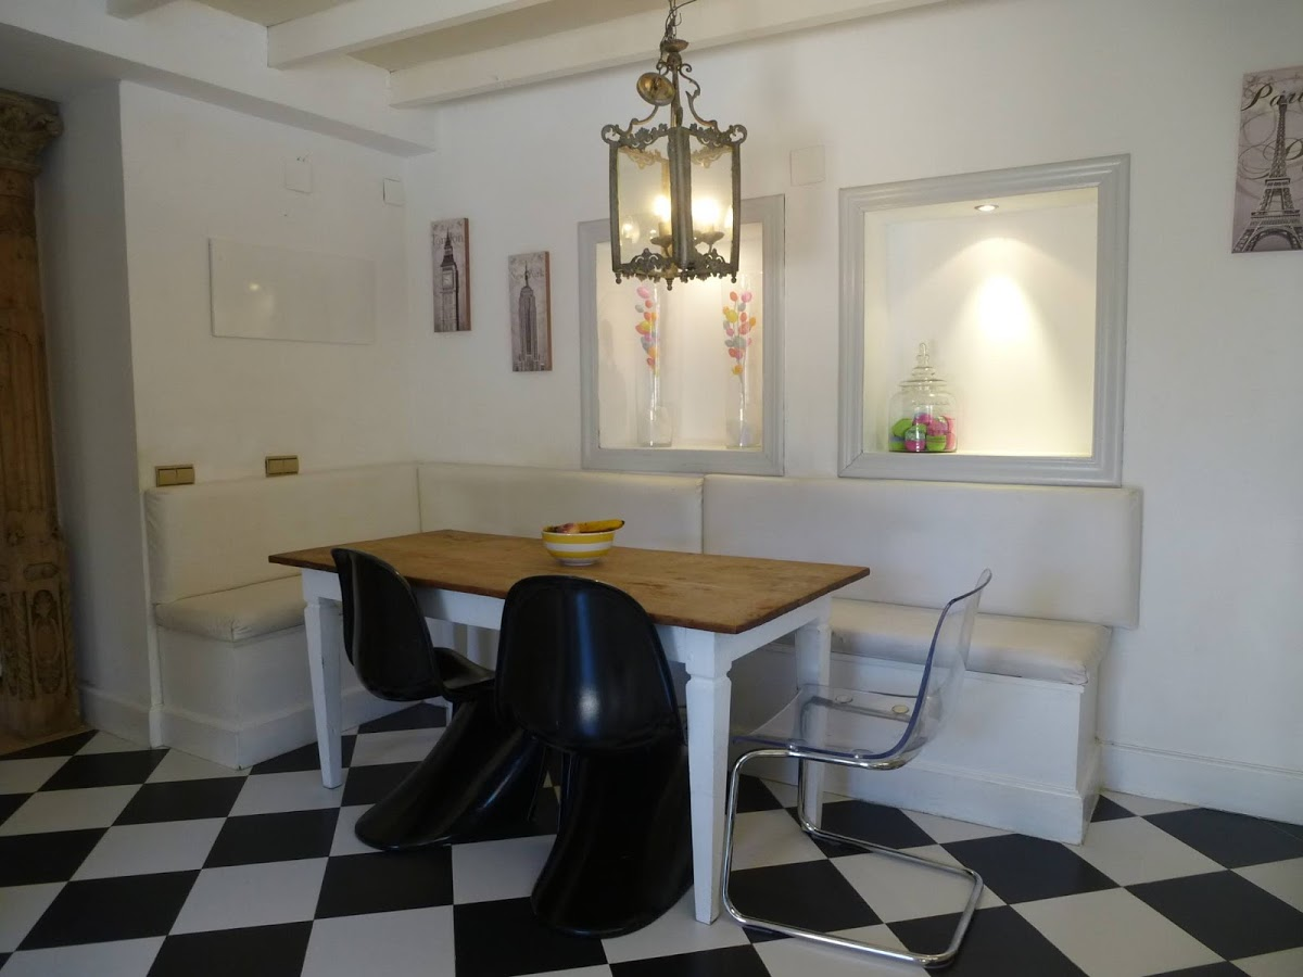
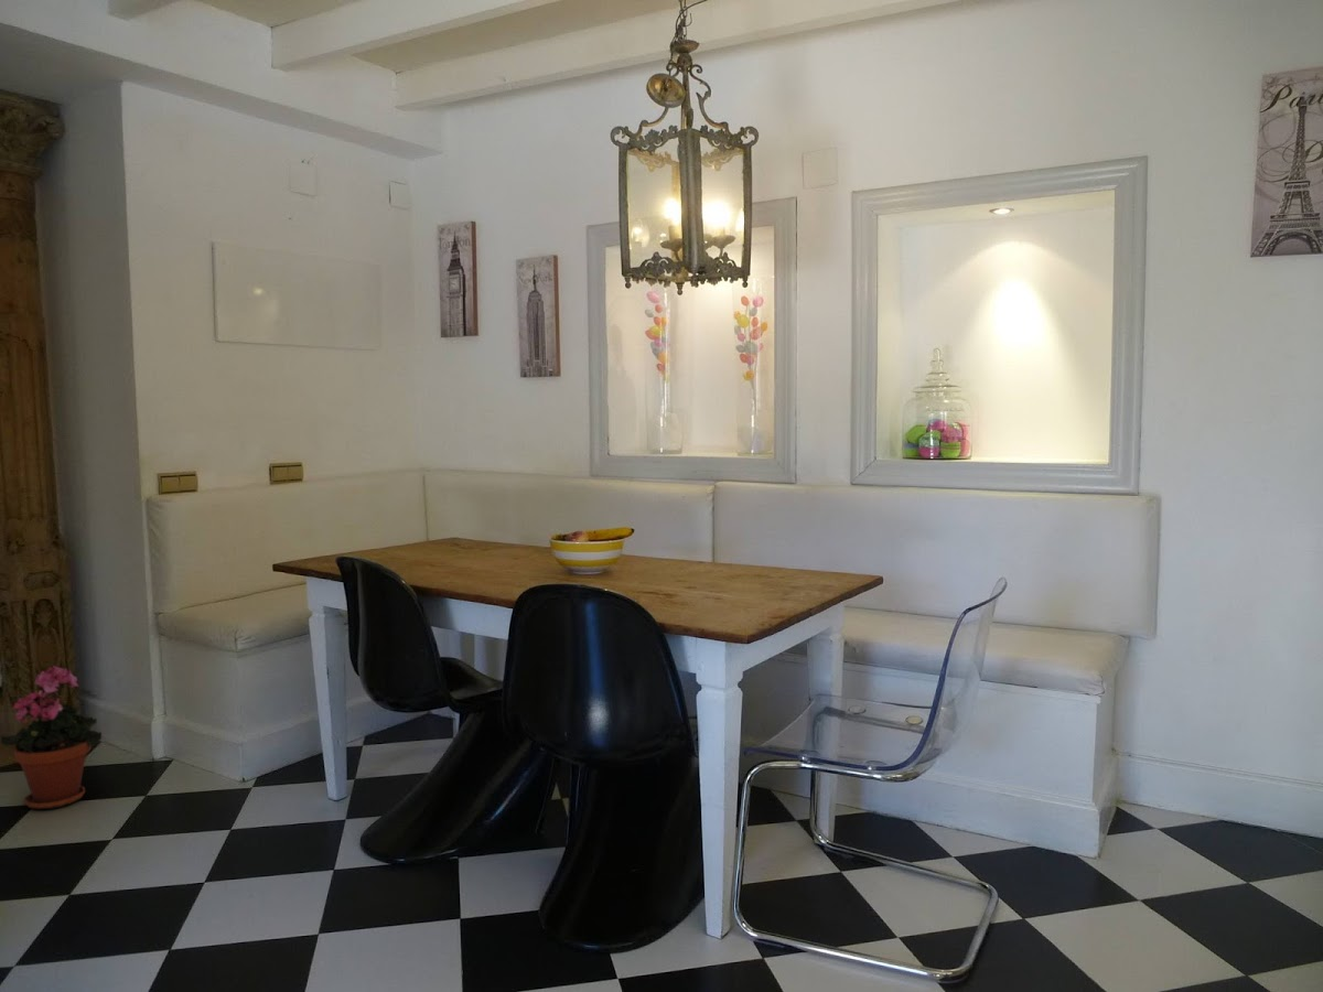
+ potted plant [0,665,103,810]
